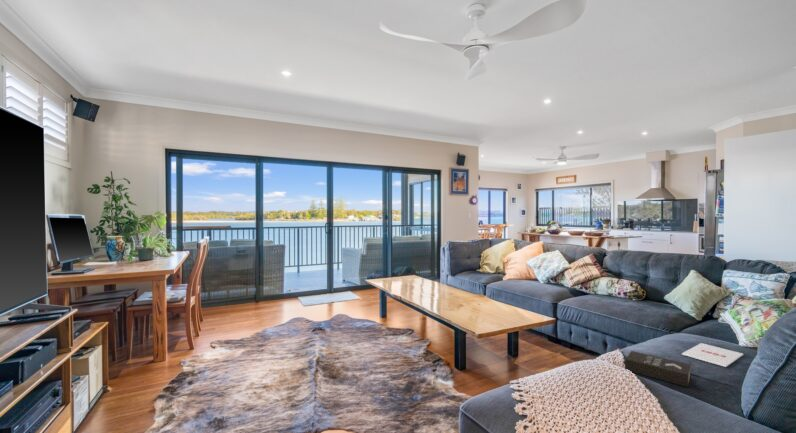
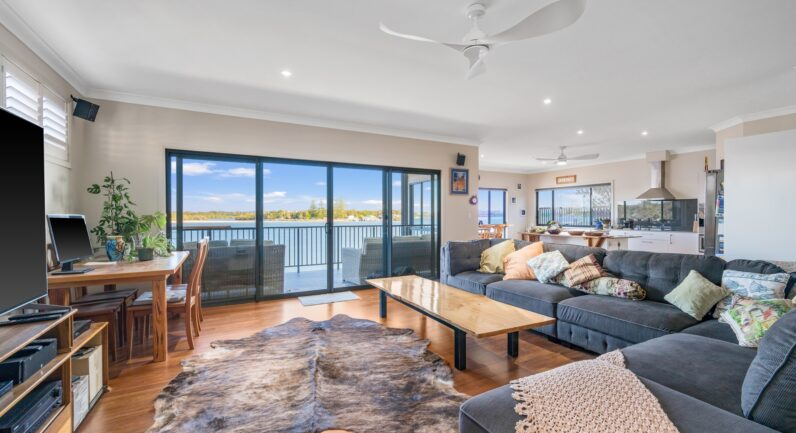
- book [624,350,692,388]
- magazine [681,342,744,368]
